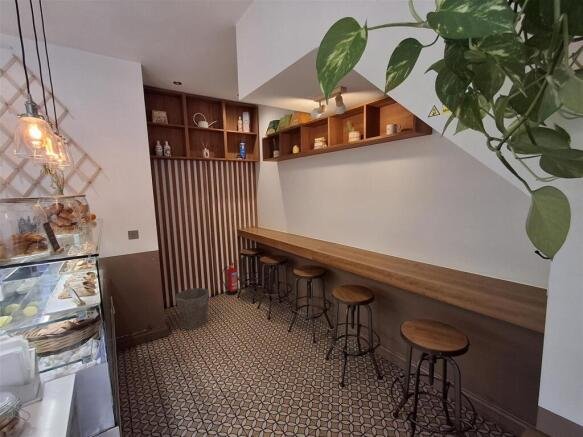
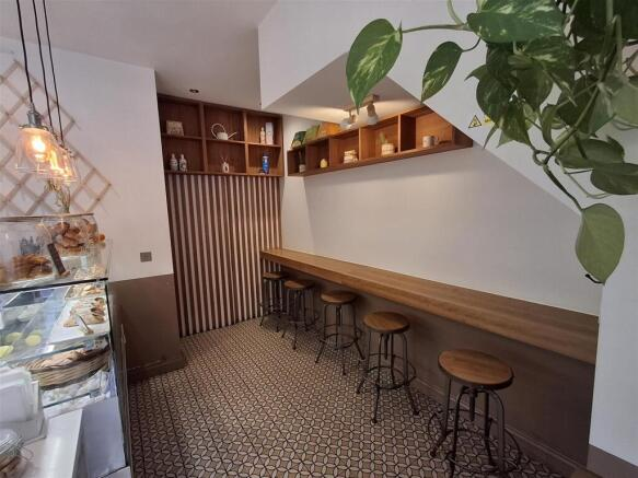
- fire extinguisher [220,260,239,296]
- waste bin [175,287,210,331]
